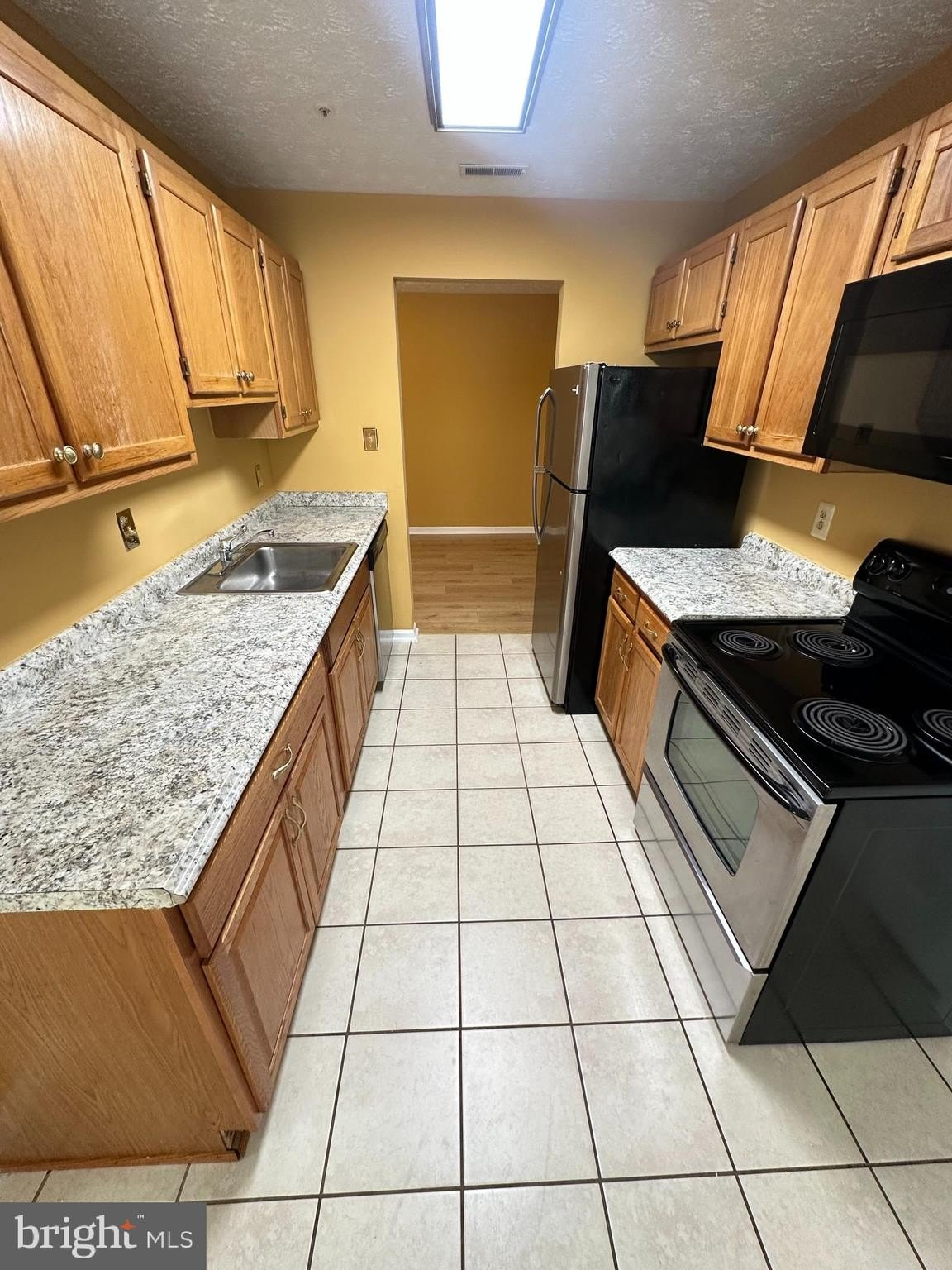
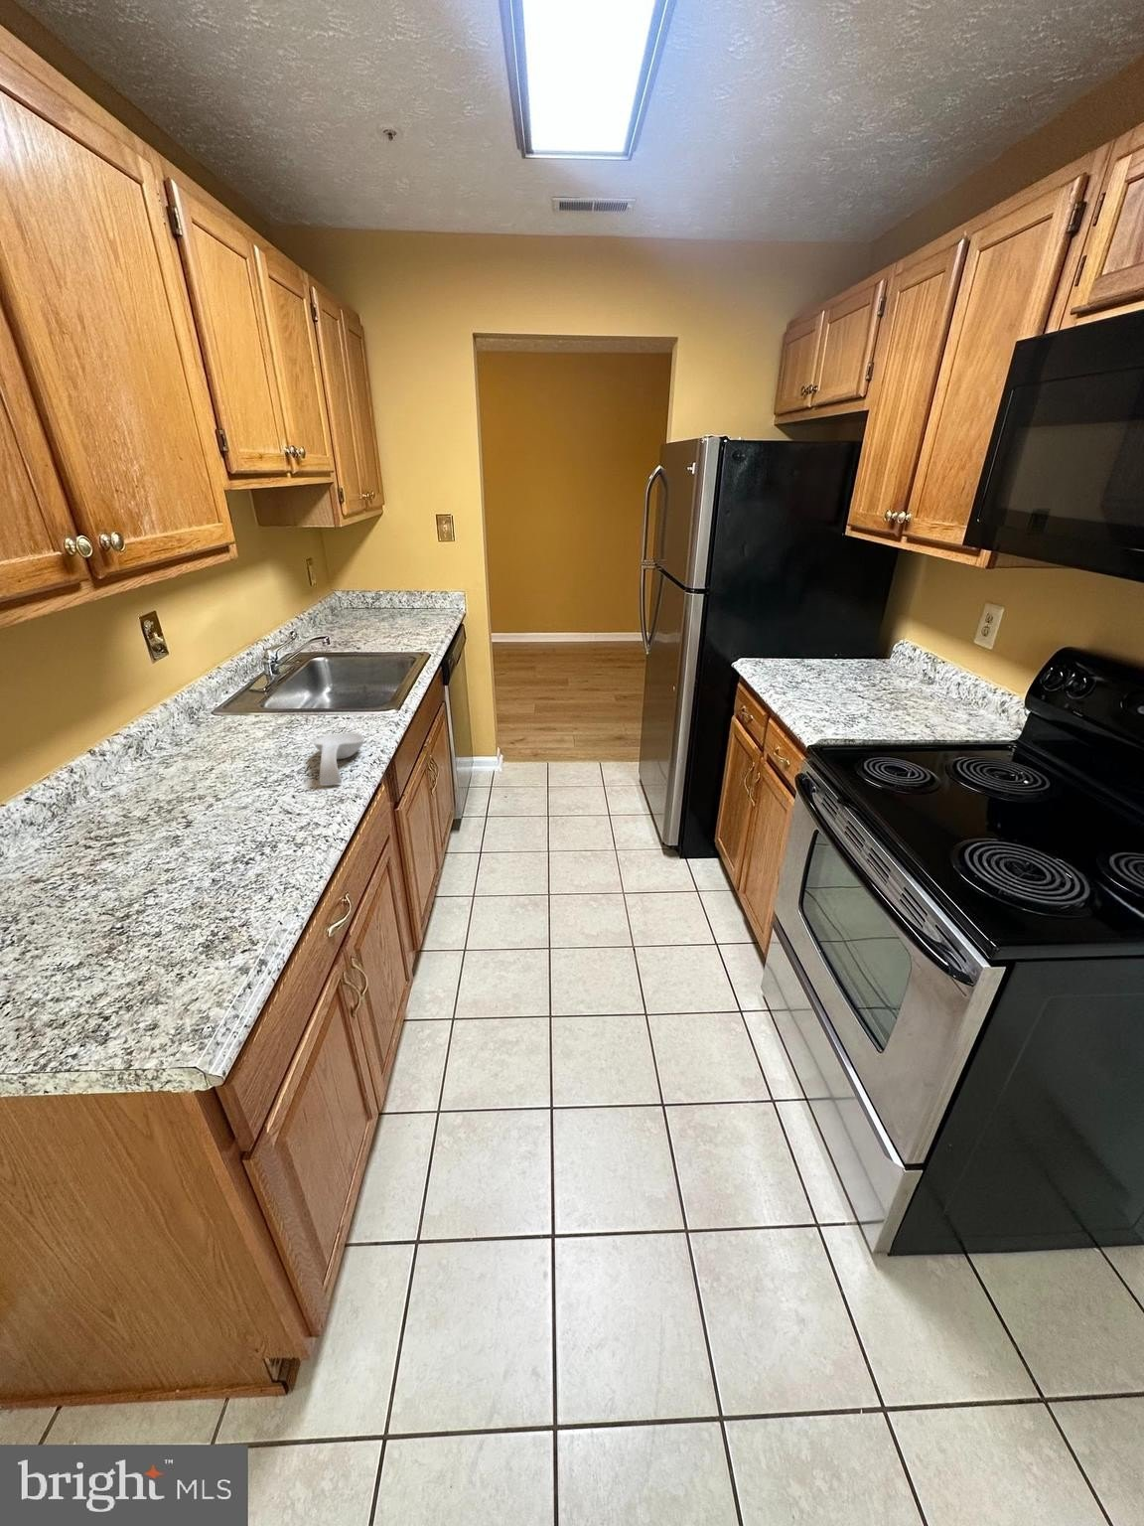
+ spoon rest [312,732,365,787]
